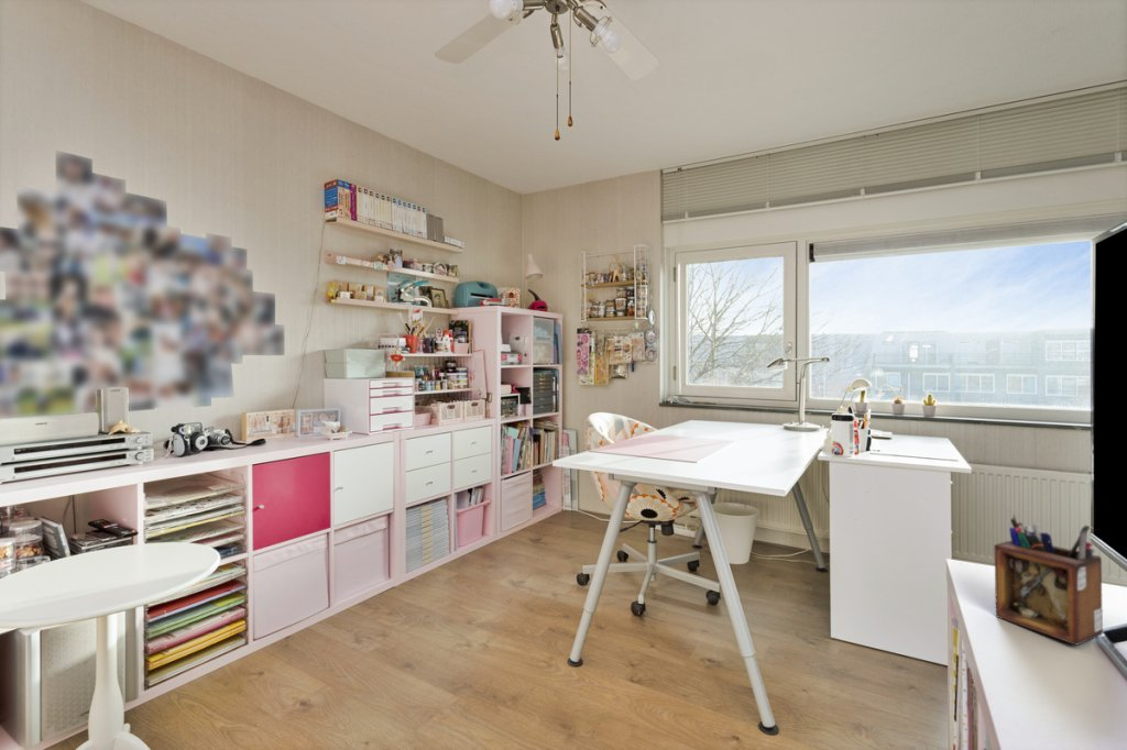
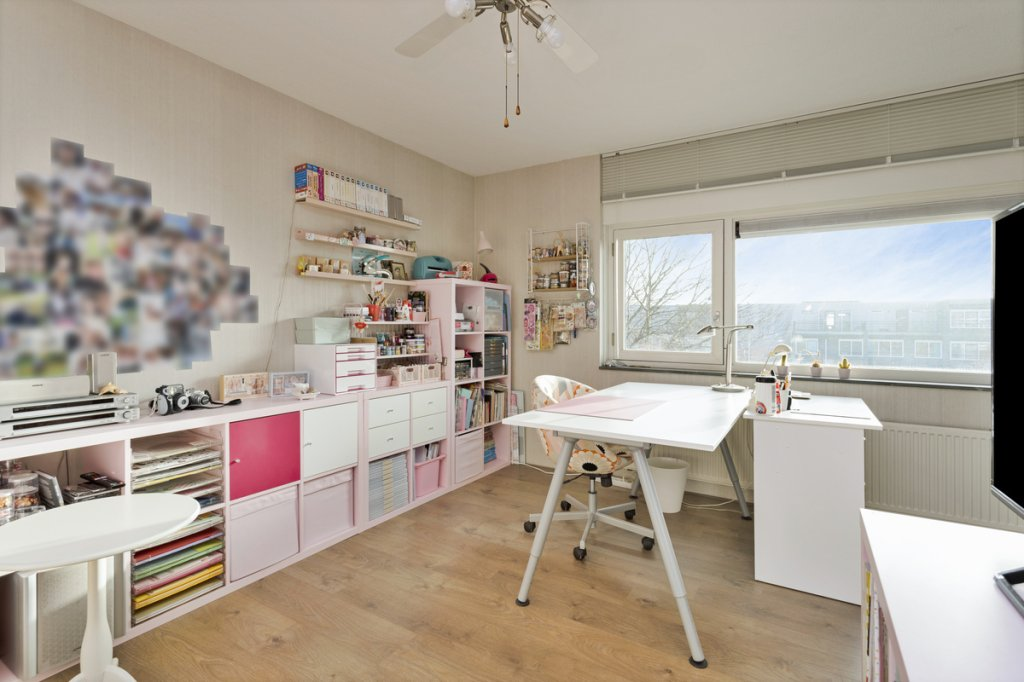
- desk organizer [993,514,1104,647]
